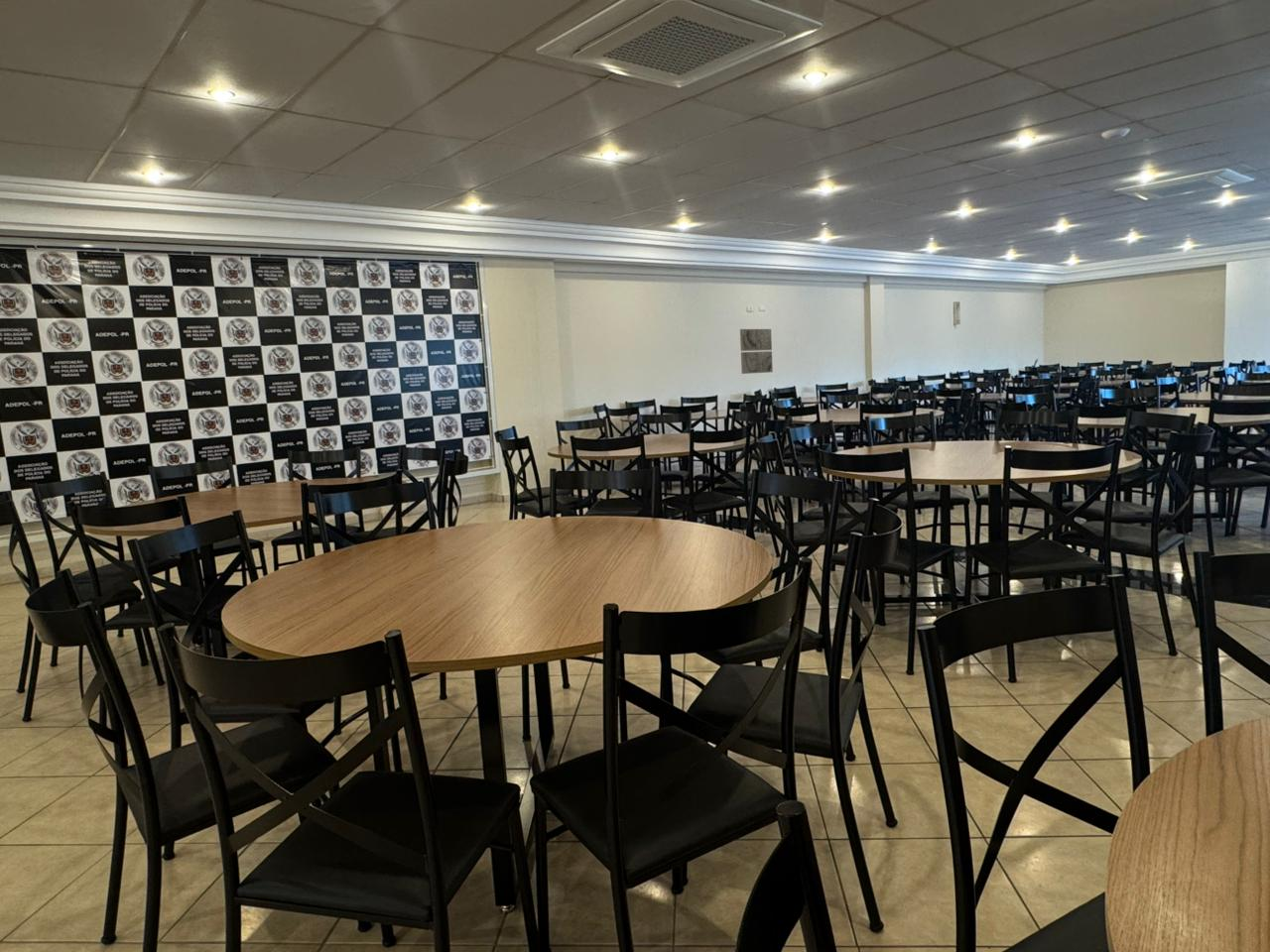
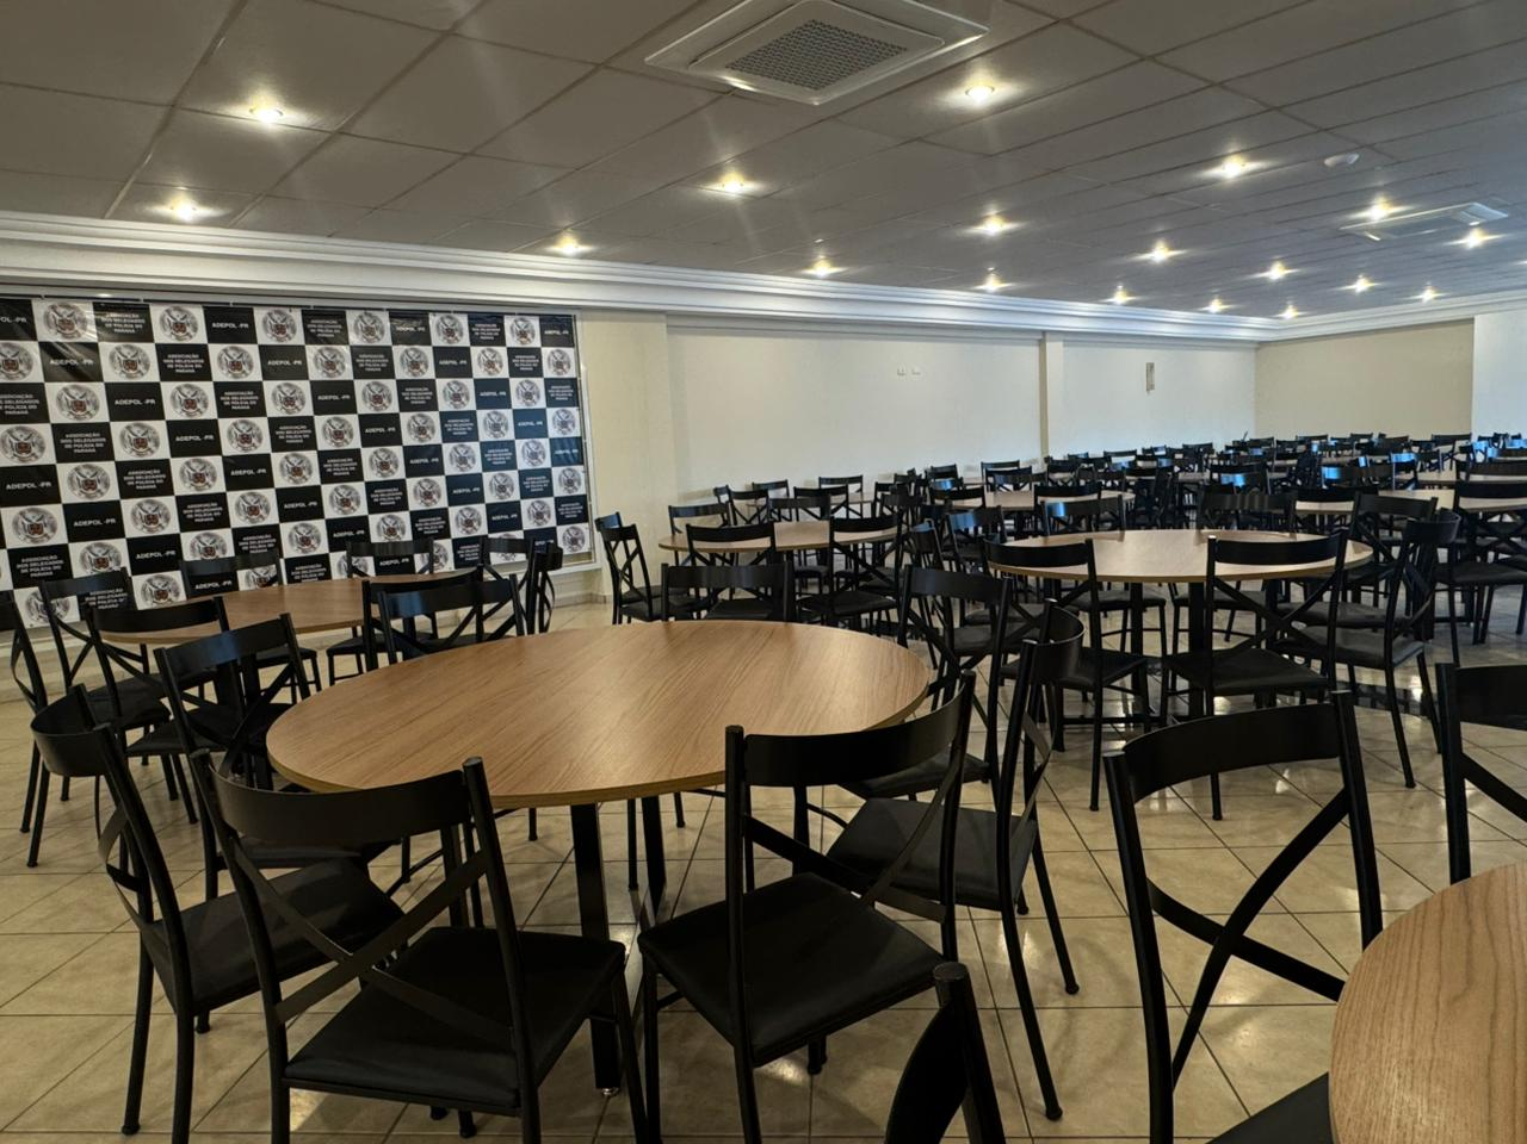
- wall art [739,328,774,375]
